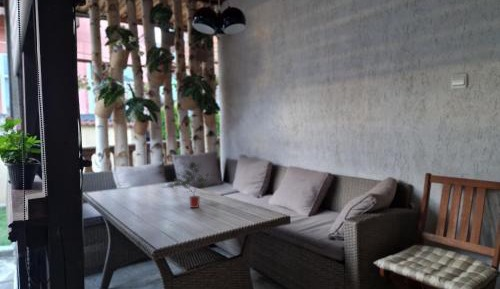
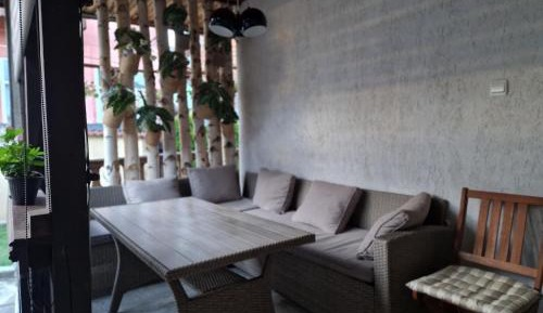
- potted plant [161,161,214,209]
